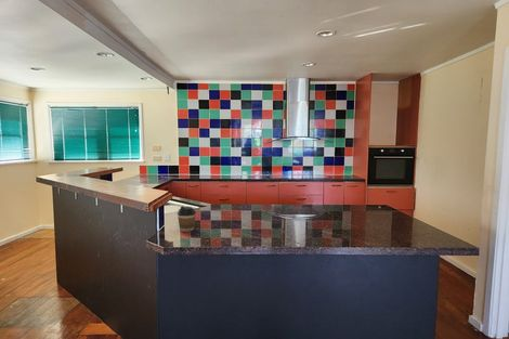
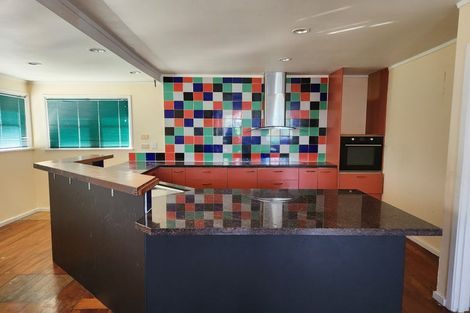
- coffee cup [177,205,197,233]
